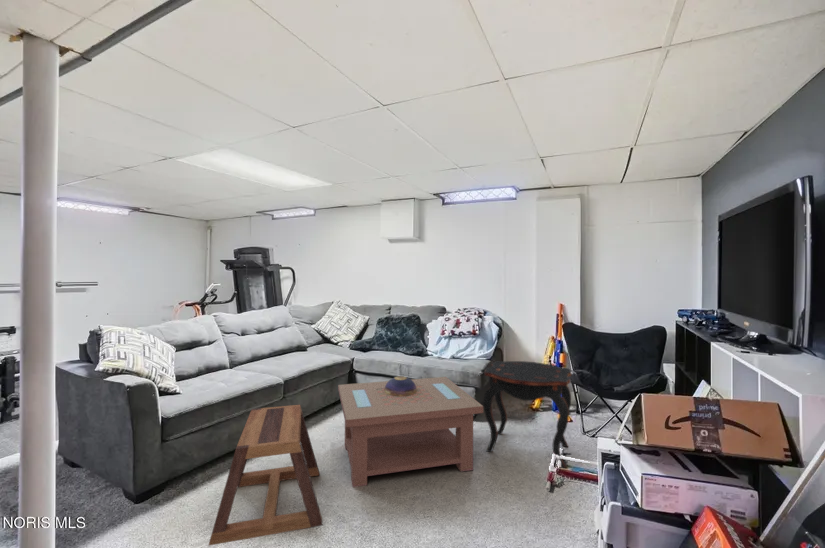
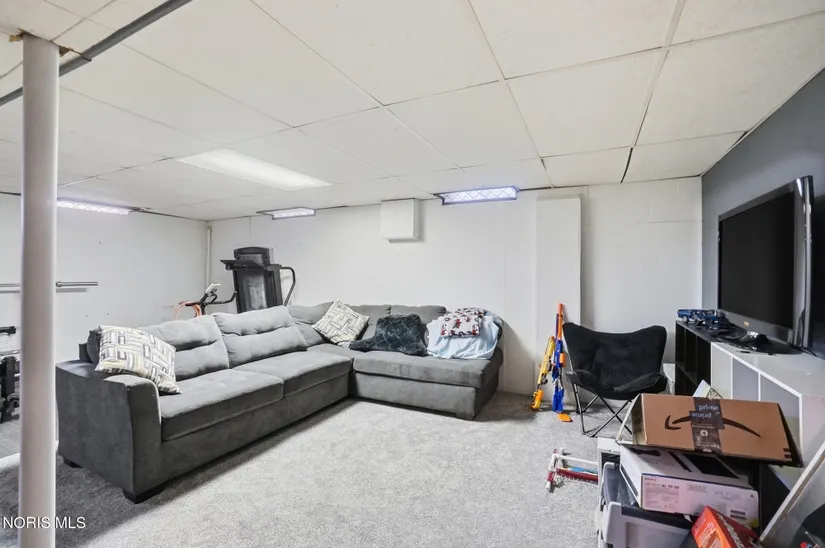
- side table [482,360,572,469]
- stool [207,404,323,547]
- decorative bowl [384,375,417,396]
- coffee table [337,376,484,488]
